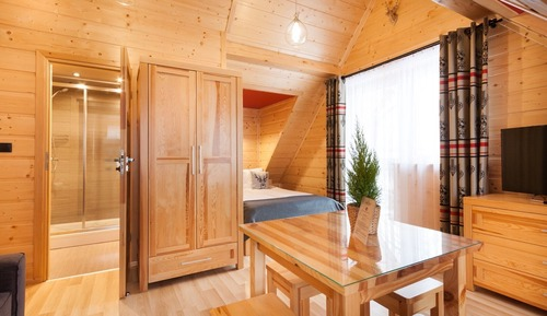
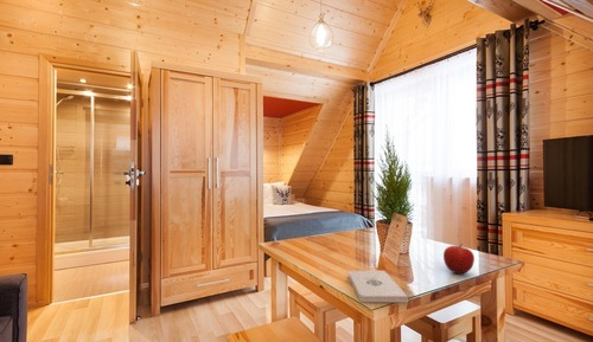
+ fruit [442,243,476,275]
+ notepad [347,270,408,303]
